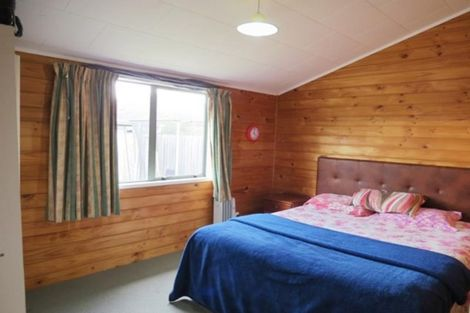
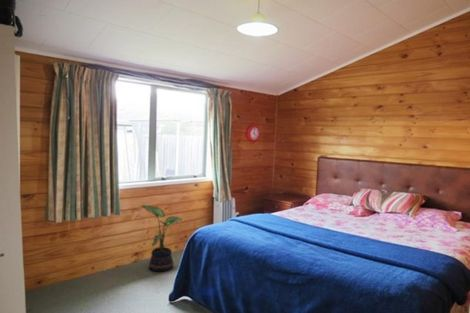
+ potted plant [141,204,183,272]
